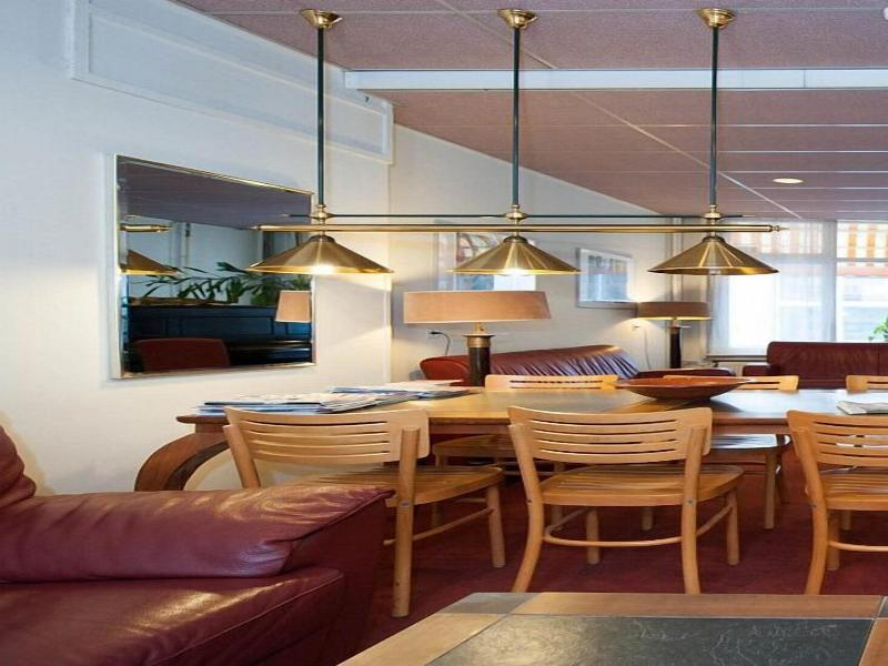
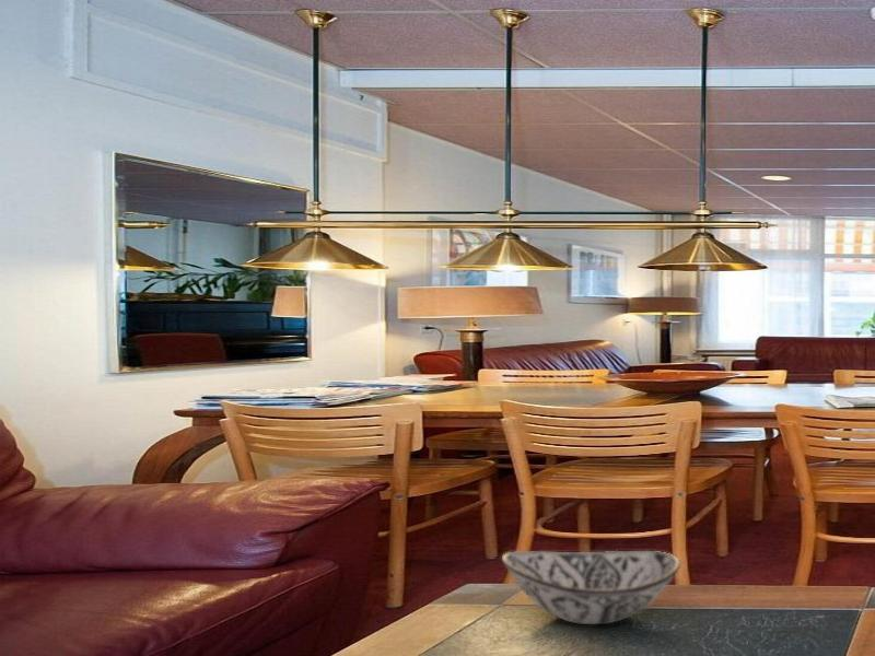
+ decorative bowl [501,550,681,625]
